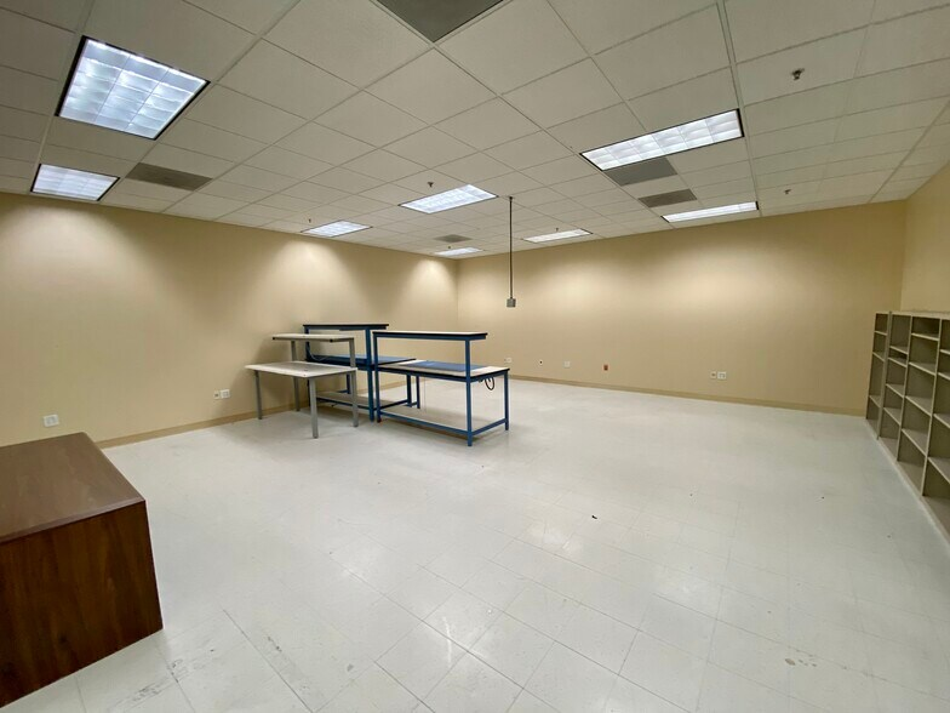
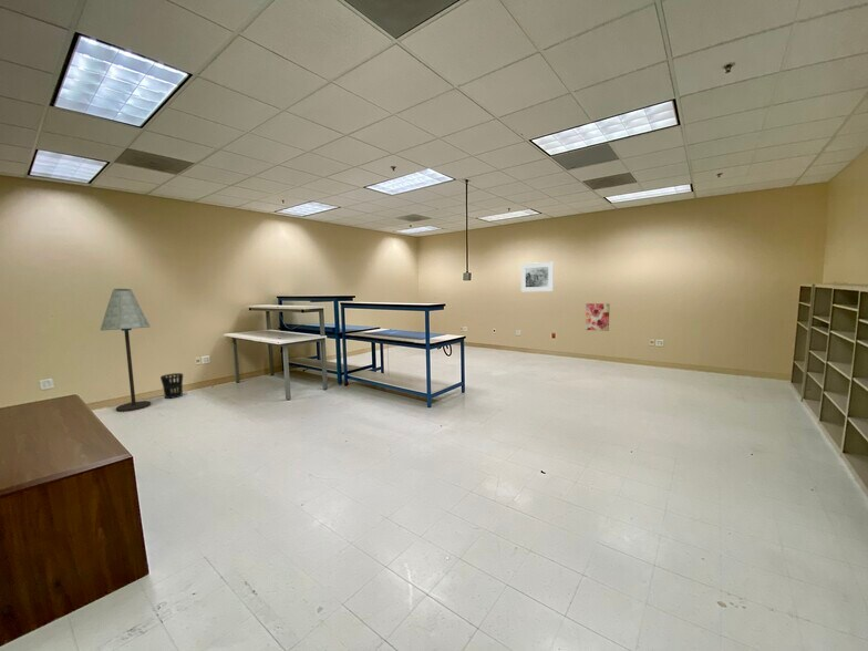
+ wall art [585,302,610,332]
+ floor lamp [100,288,152,413]
+ wastebasket [159,372,184,400]
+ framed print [520,261,555,292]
